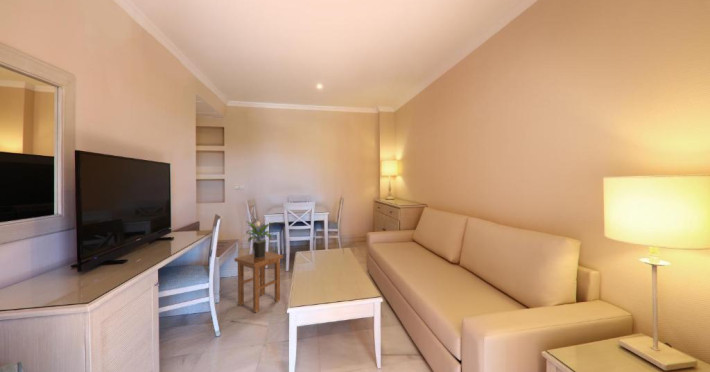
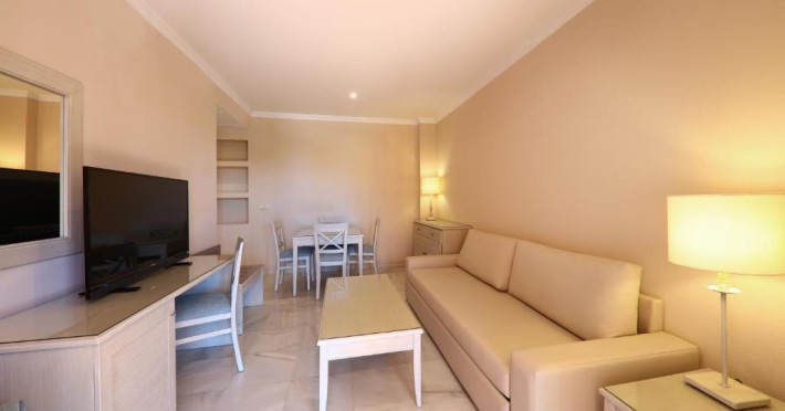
- potted plant [244,220,277,258]
- stool [234,250,284,313]
